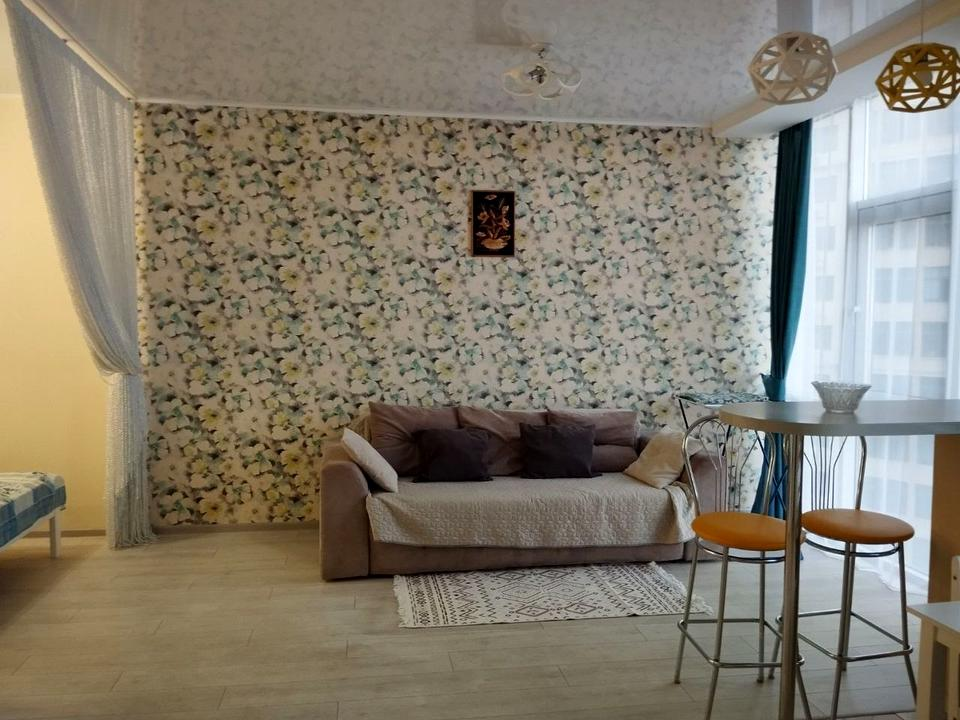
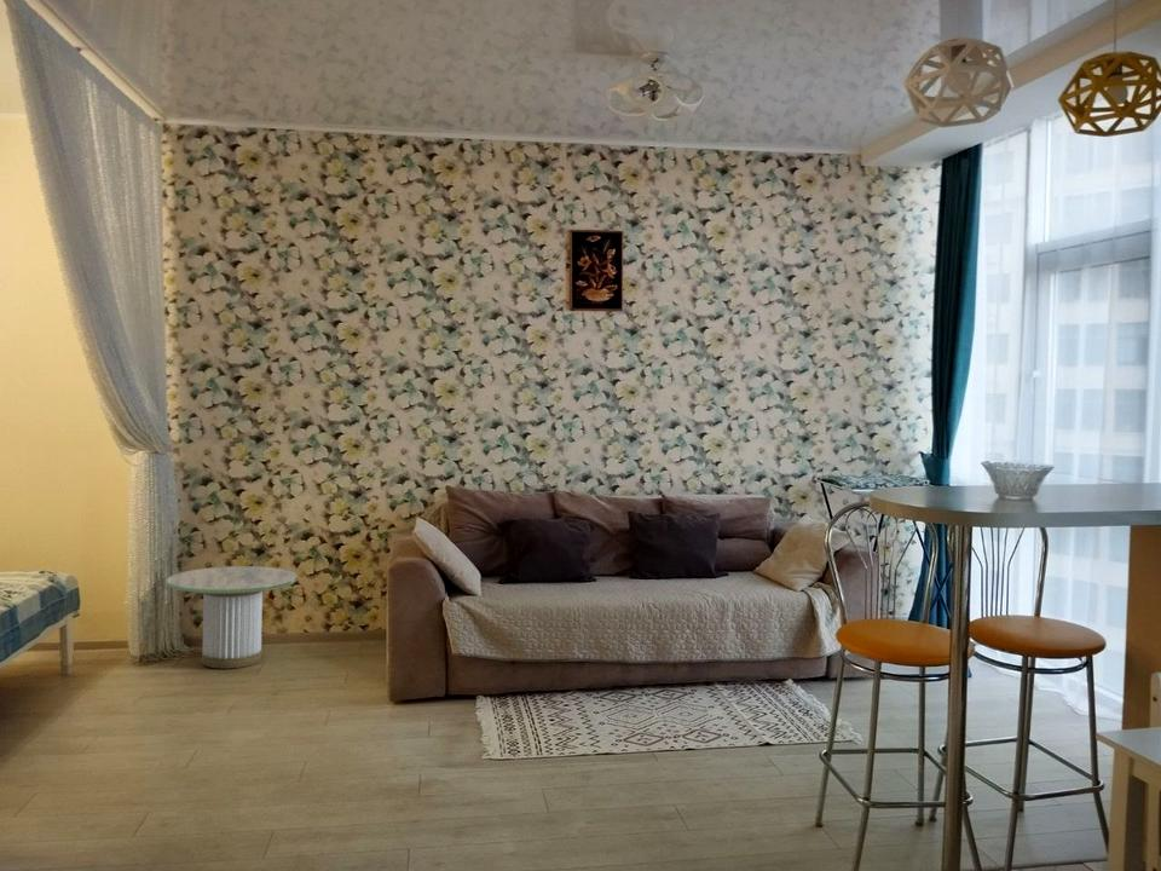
+ side table [166,565,299,669]
